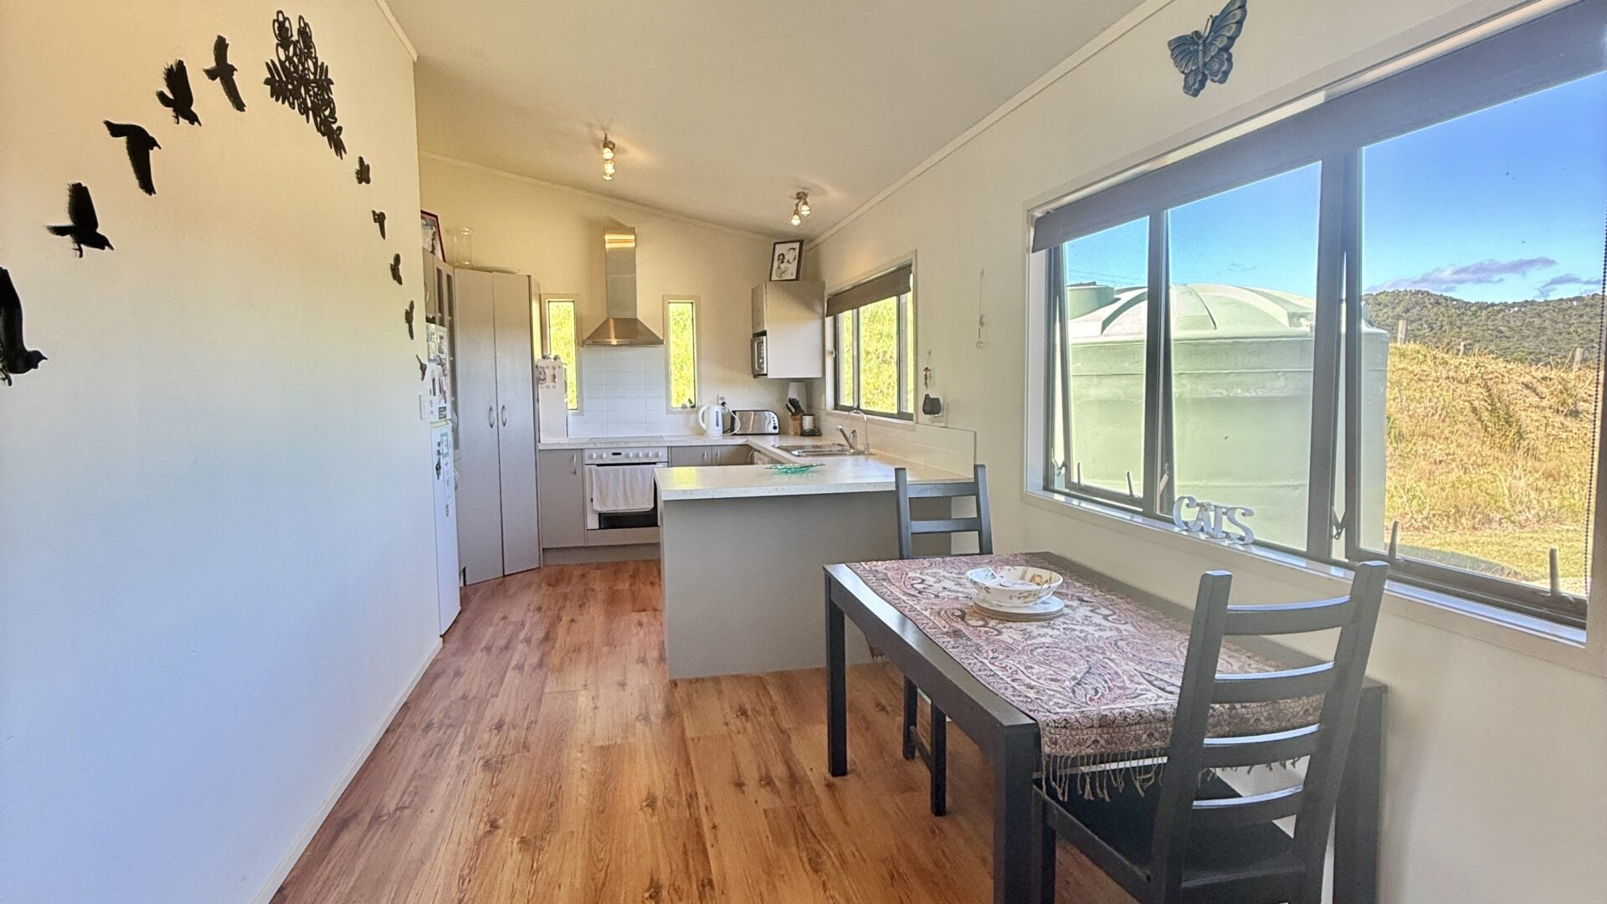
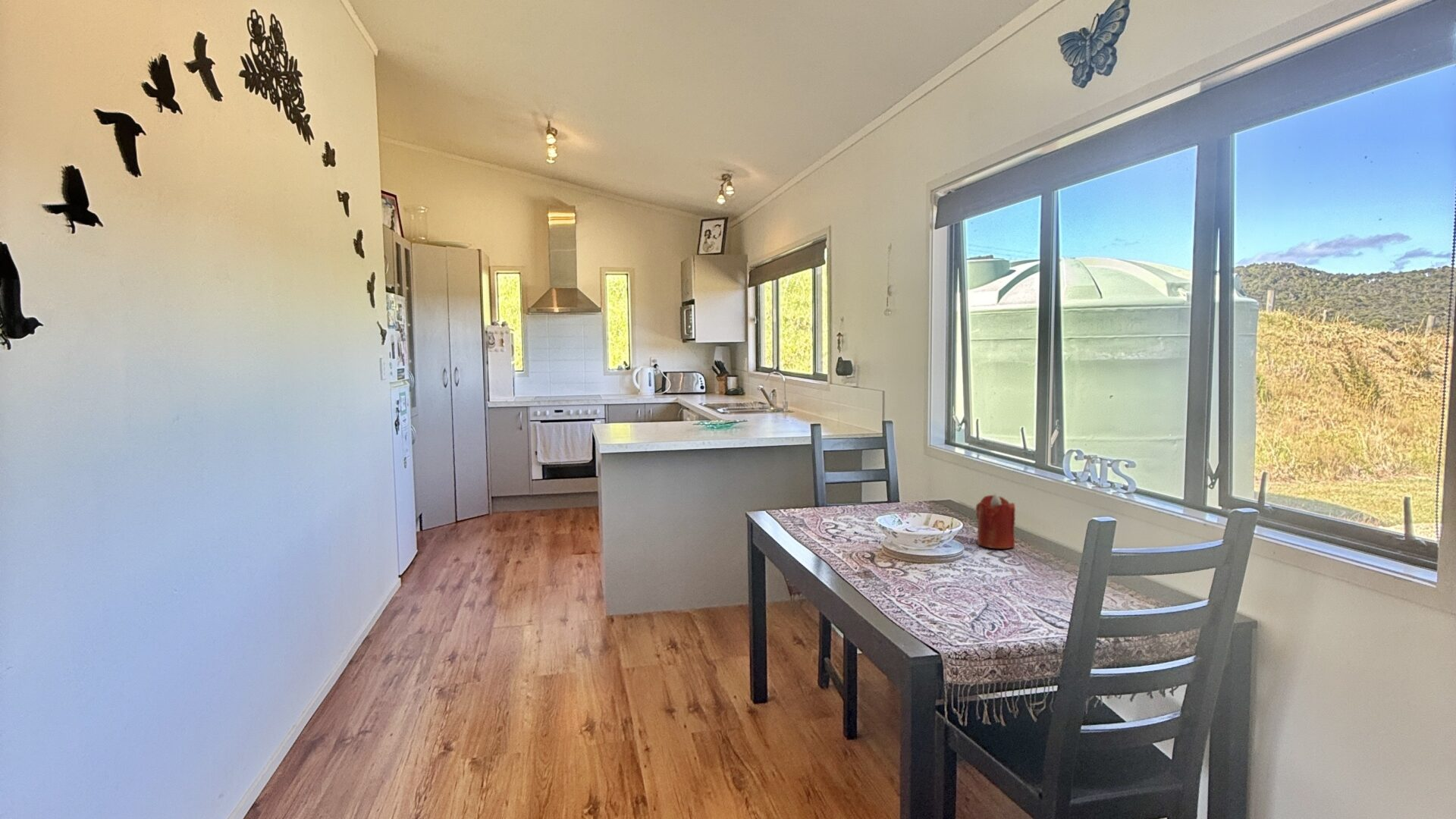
+ candle [975,493,1016,549]
